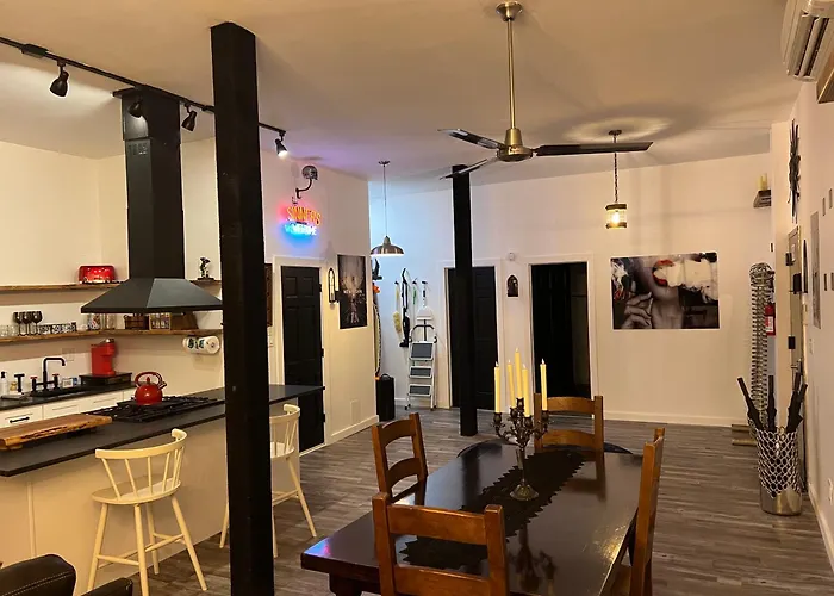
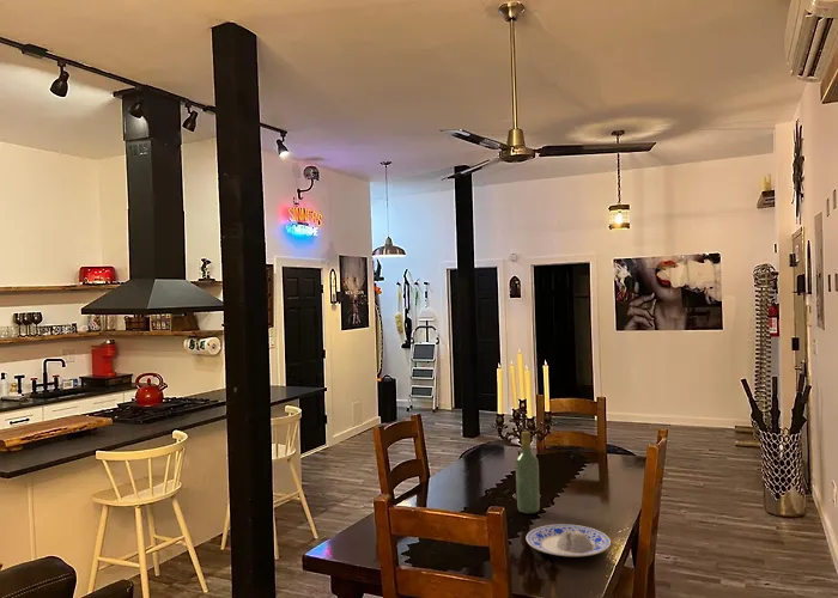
+ wine bottle [515,431,541,514]
+ plate [526,523,612,557]
